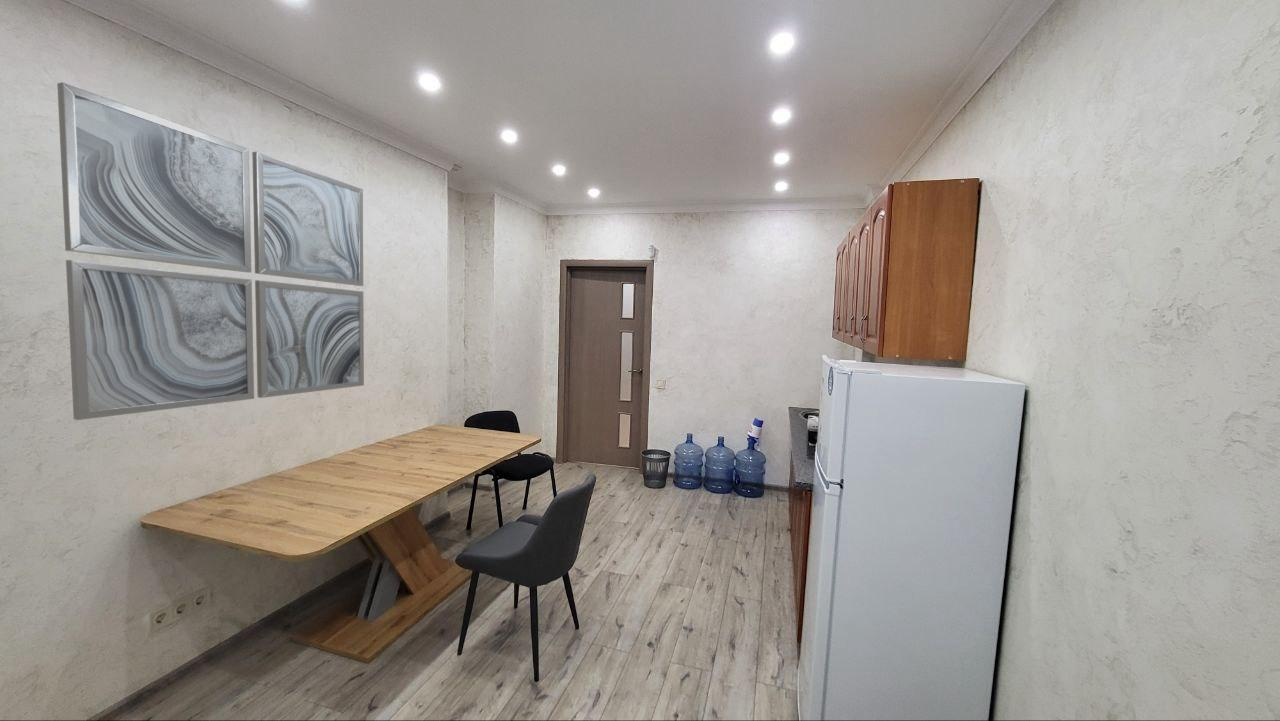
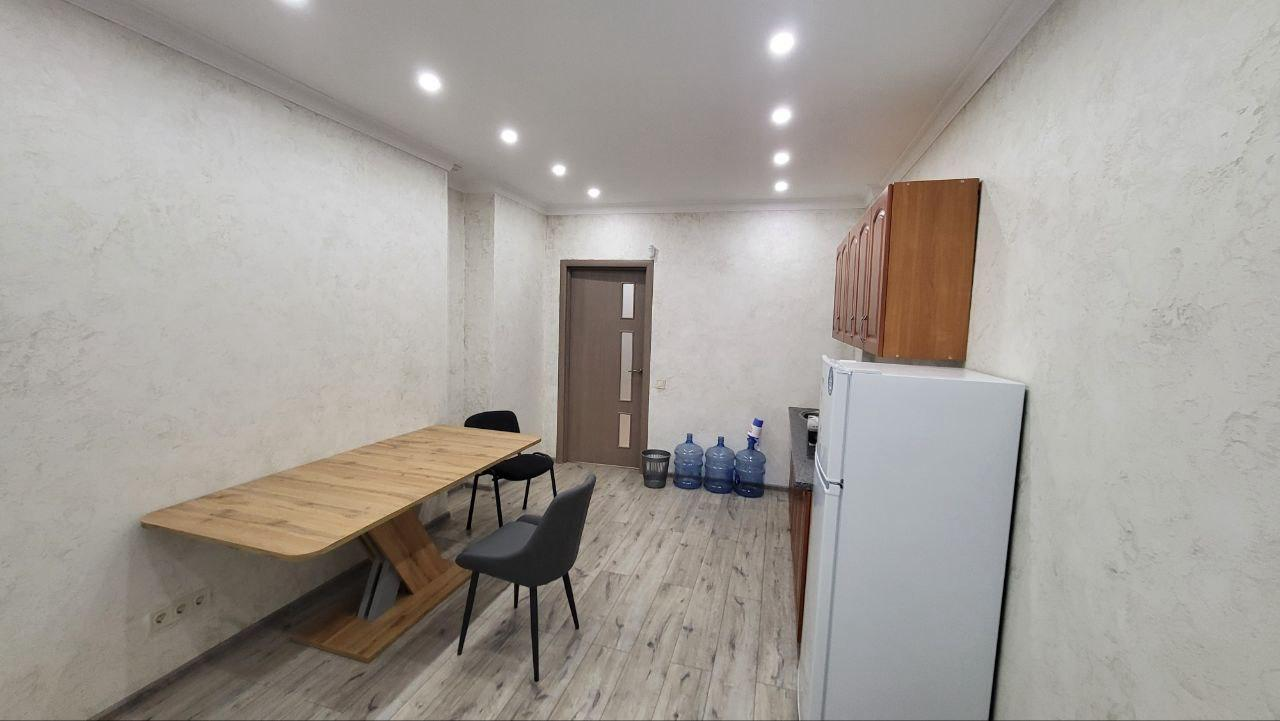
- wall art [56,81,365,421]
